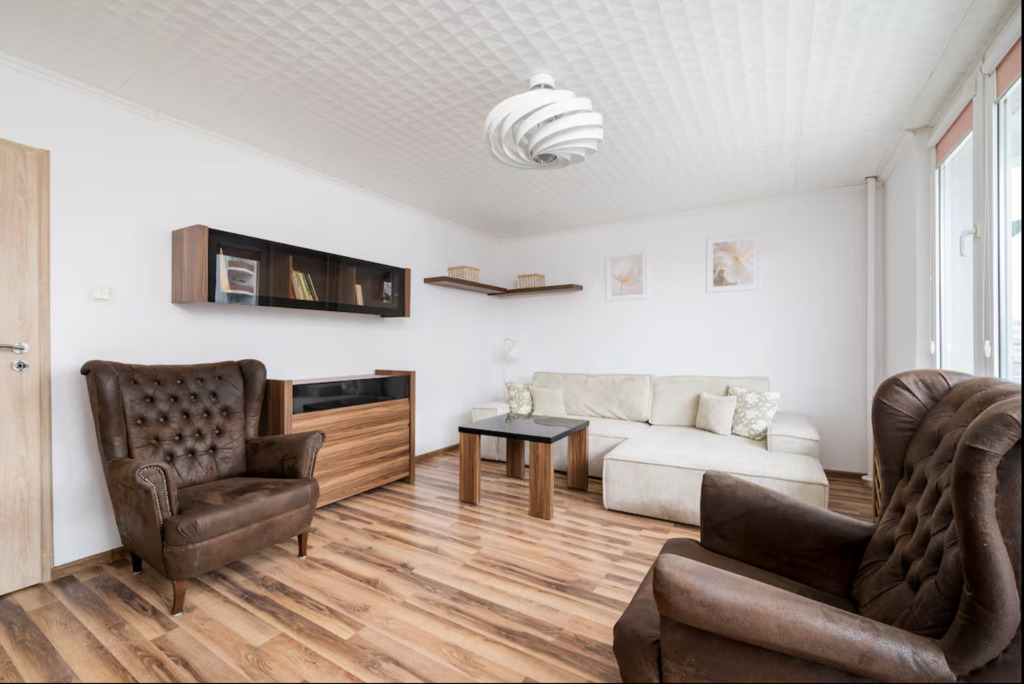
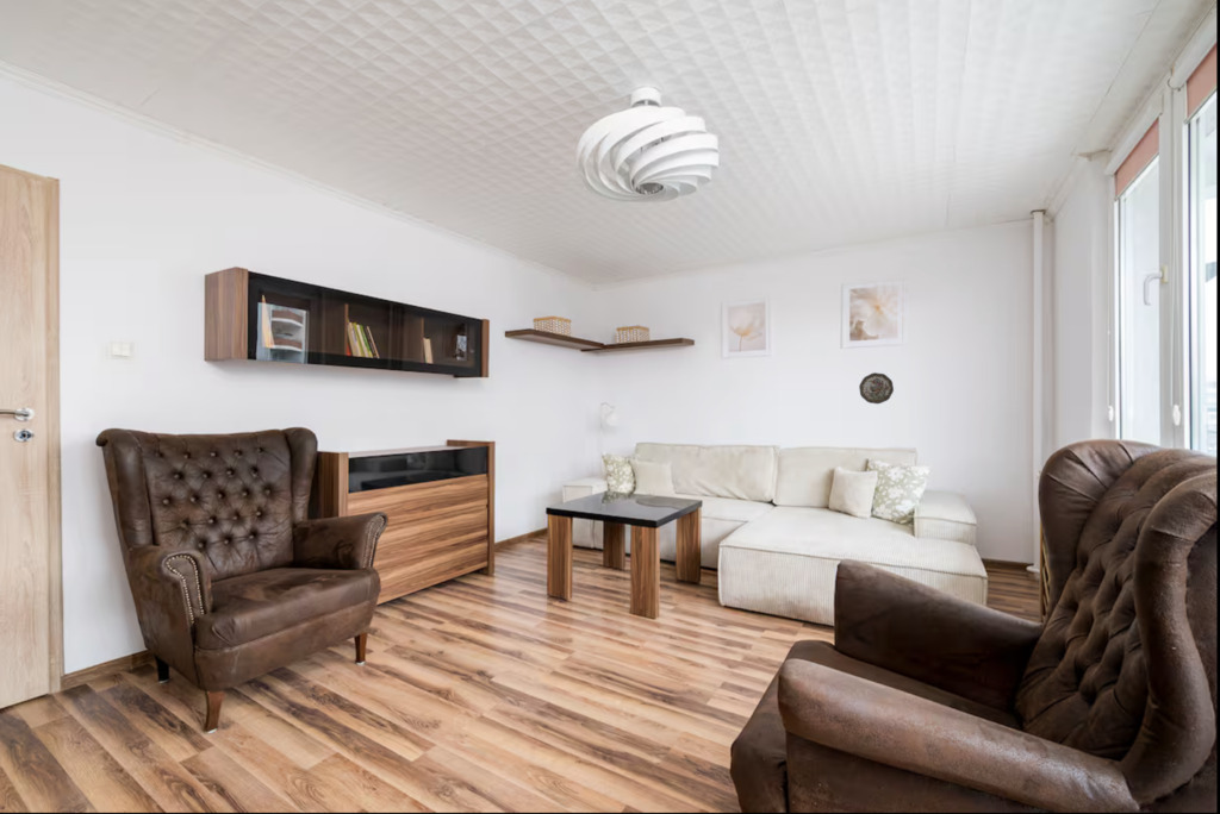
+ decorative plate [858,371,895,405]
